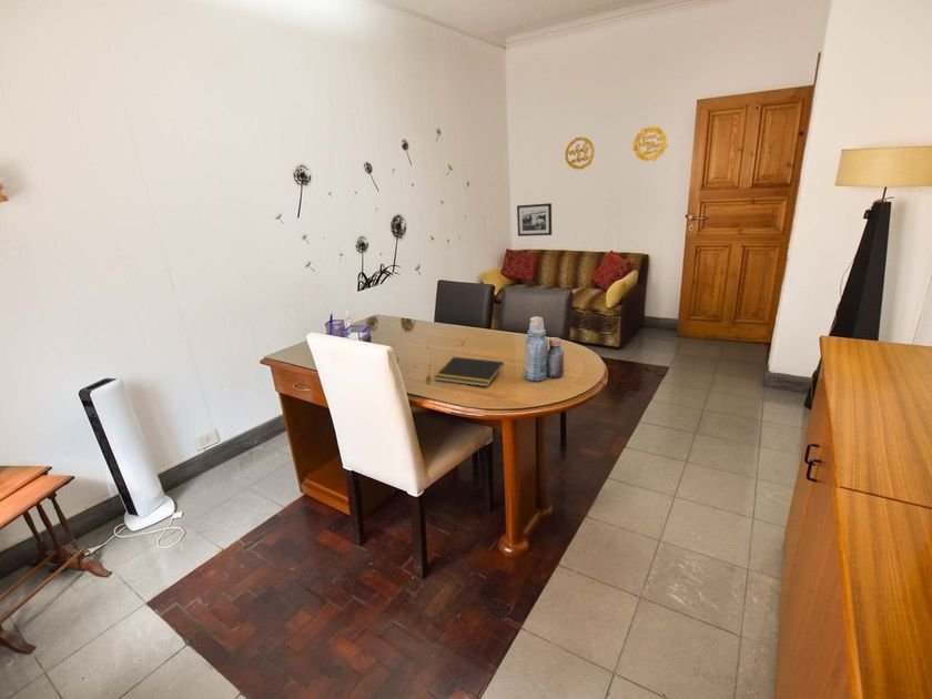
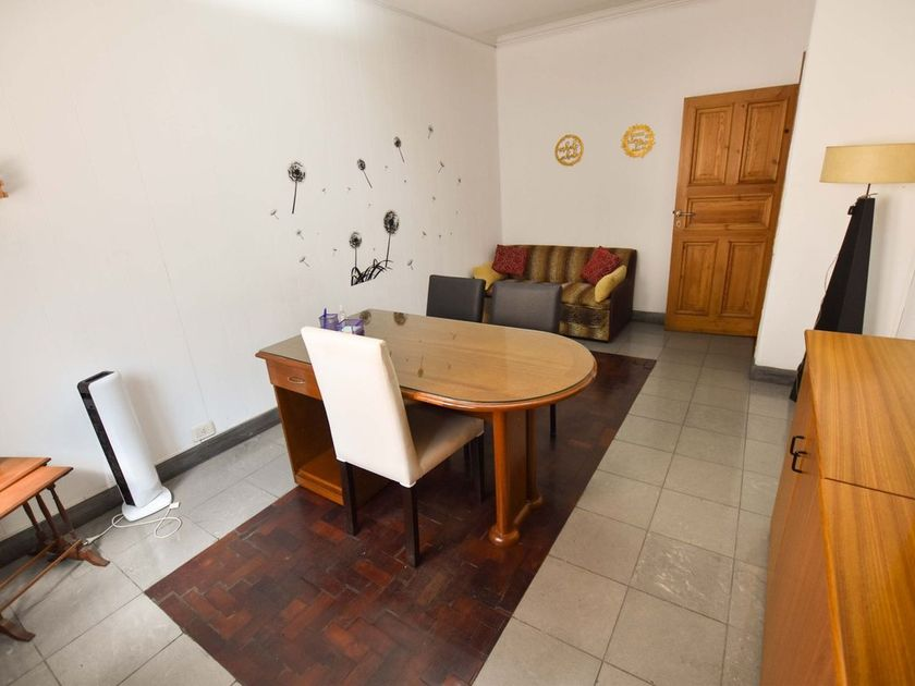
- notepad [434,356,505,387]
- picture frame [516,202,553,237]
- bottle [524,315,565,382]
